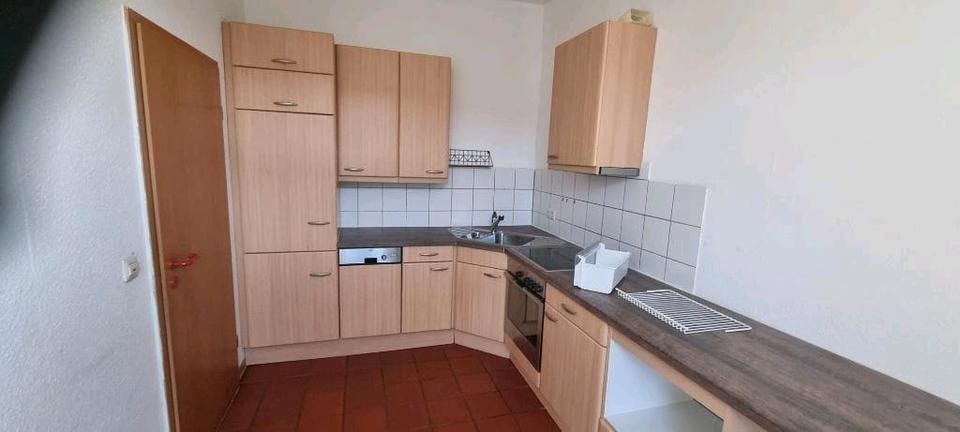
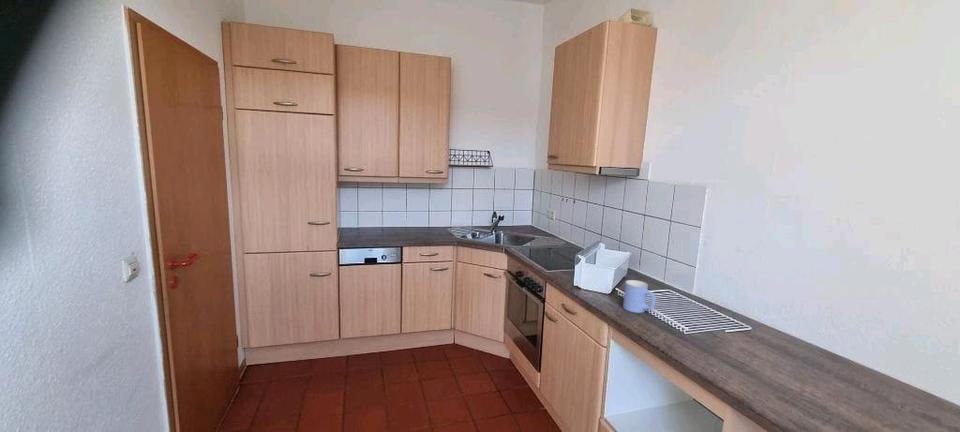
+ mug [622,279,656,314]
